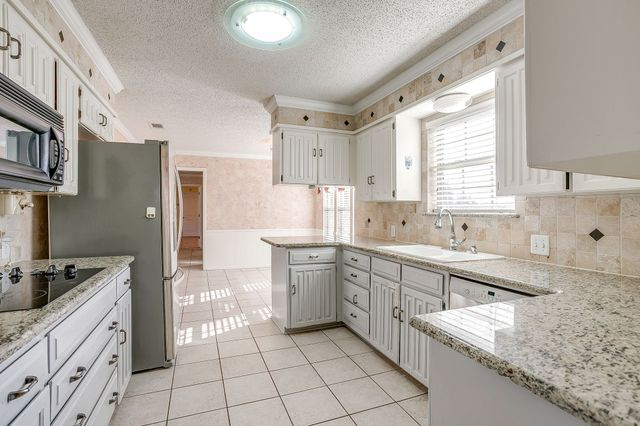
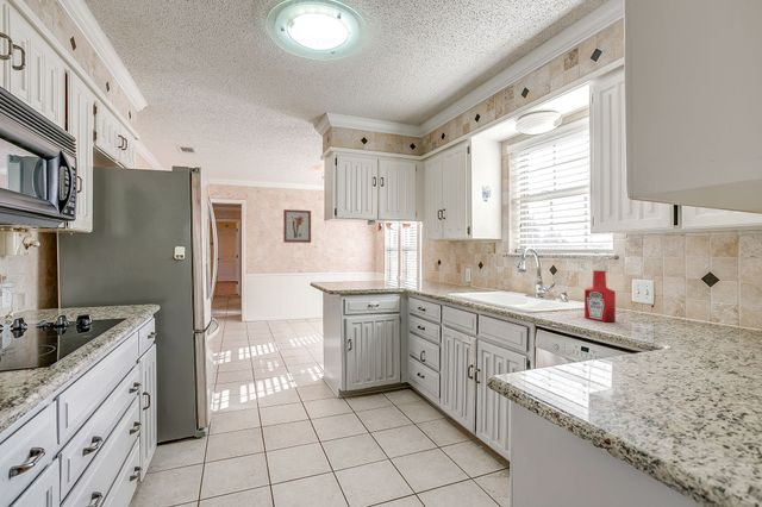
+ soap bottle [583,265,617,323]
+ wall art [282,208,312,244]
